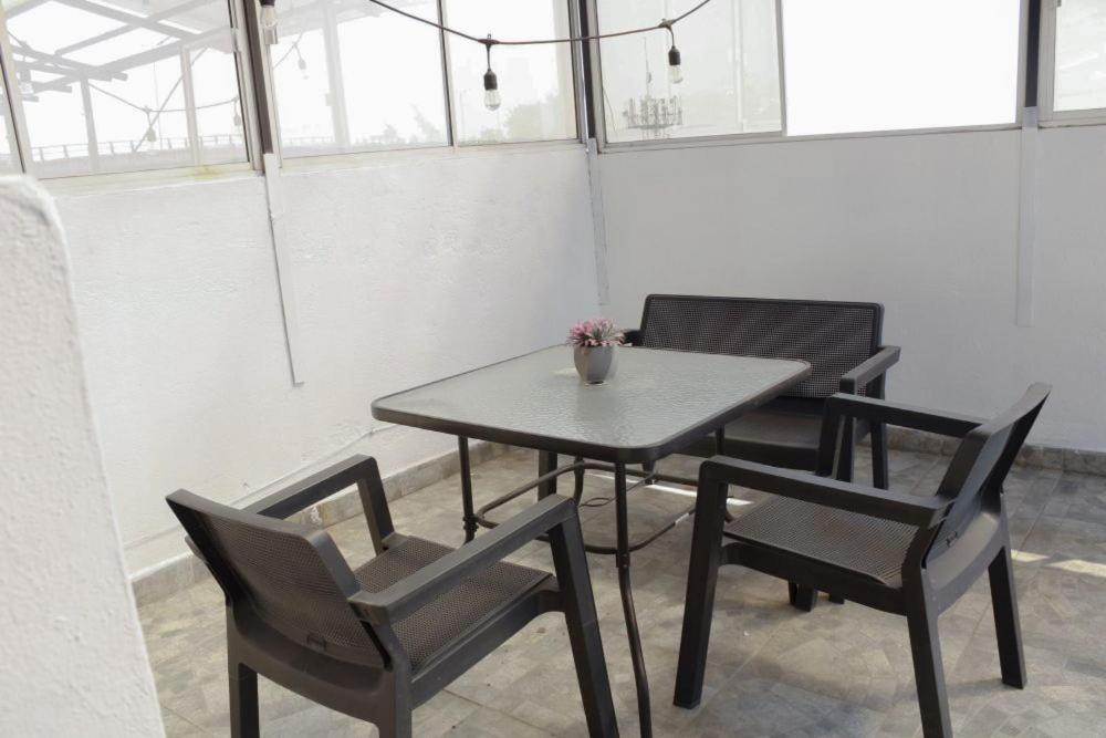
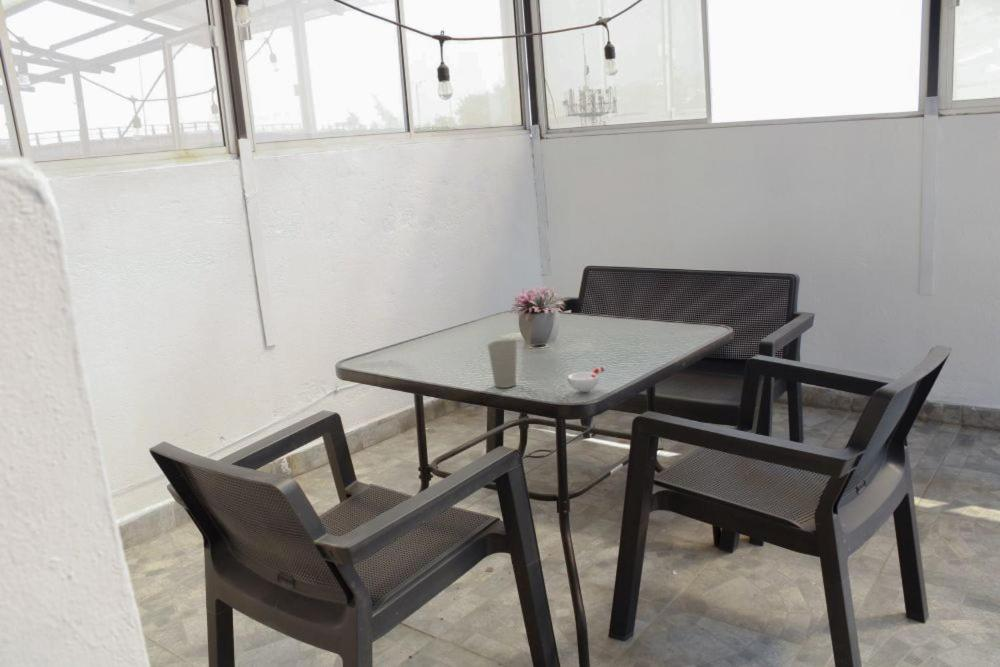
+ cup [567,365,608,393]
+ cup [487,338,518,389]
